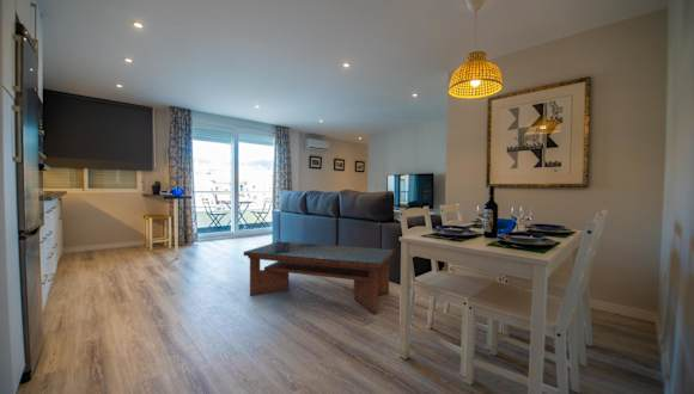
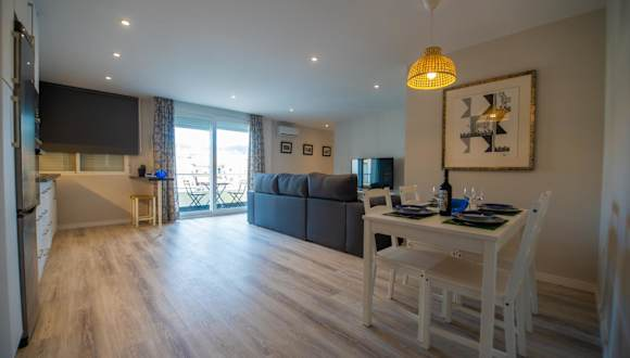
- coffee table [243,240,395,315]
